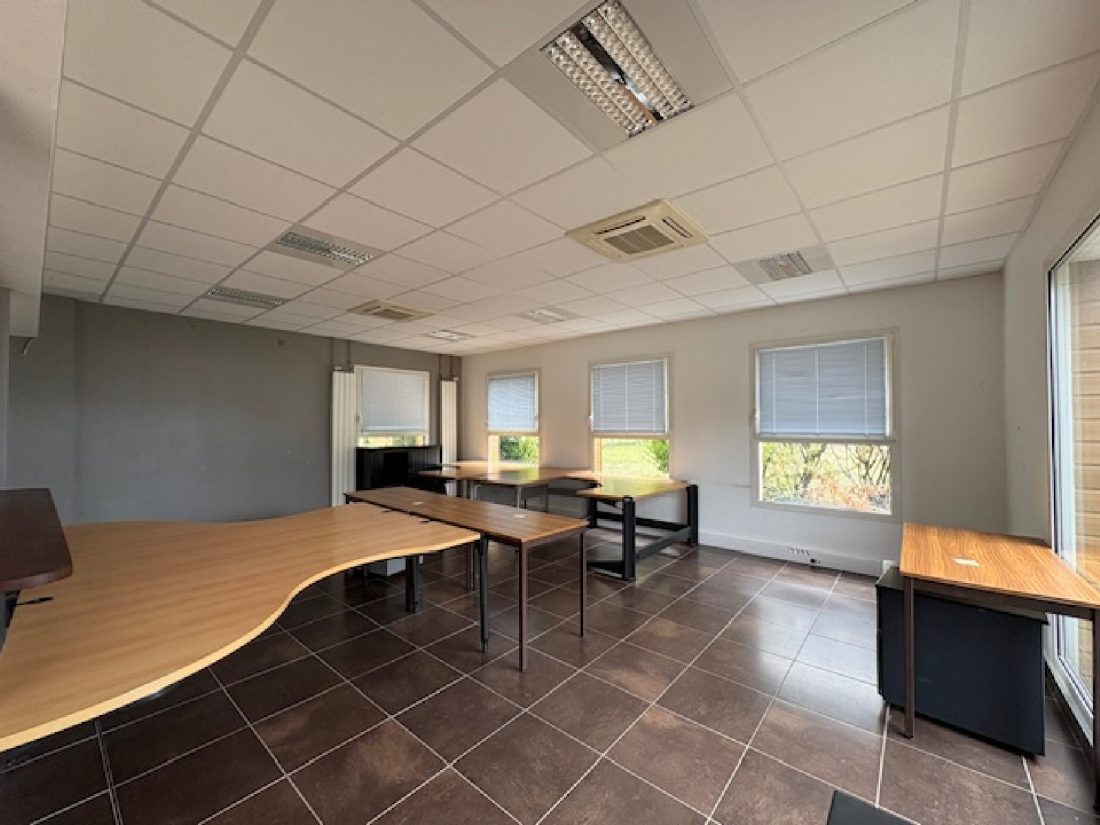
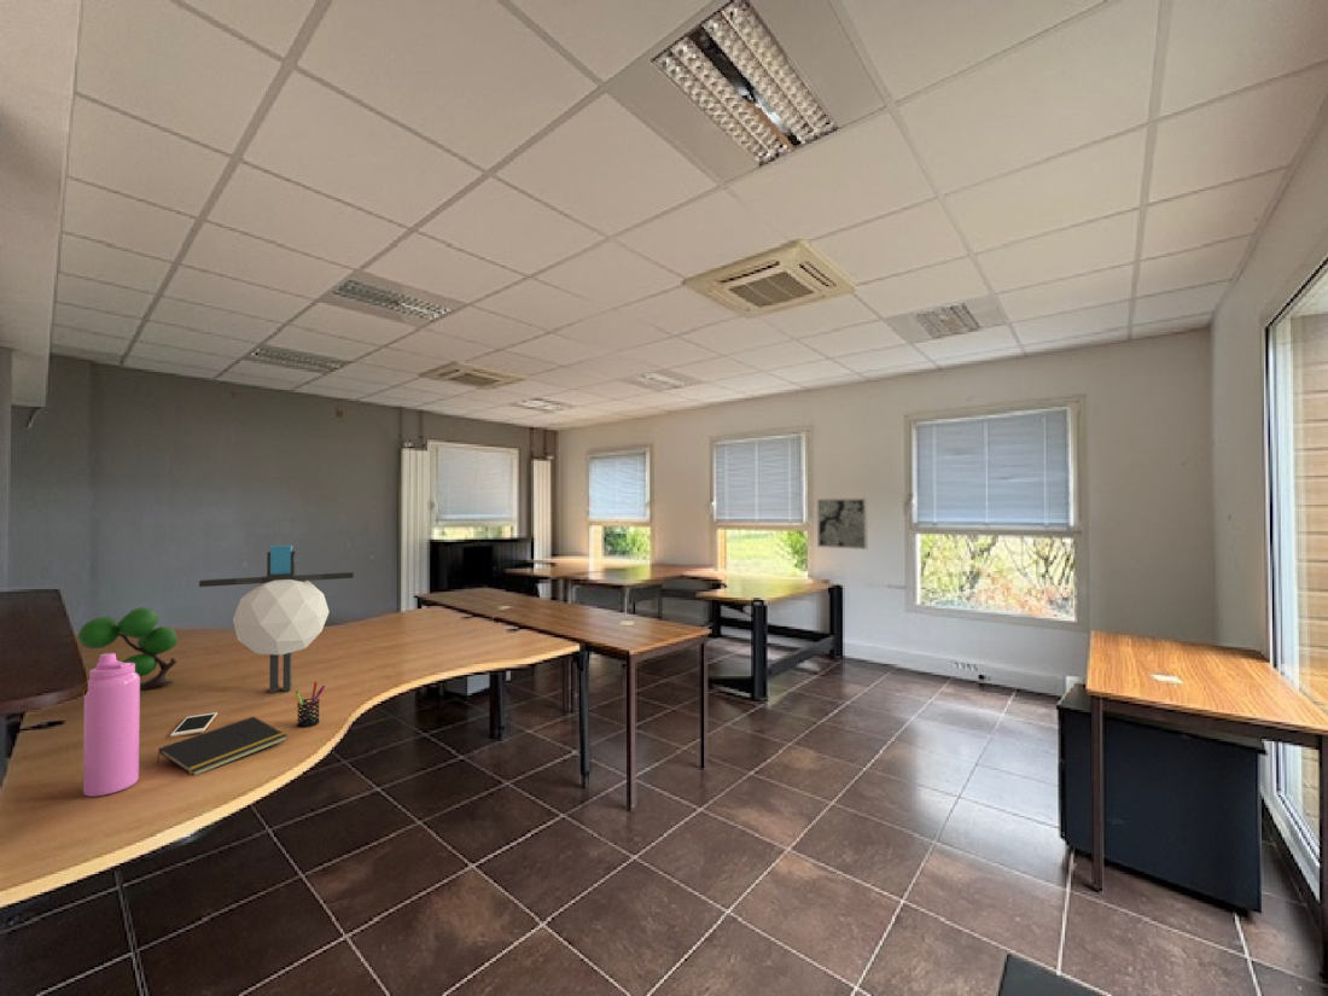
+ cell phone [169,711,219,738]
+ plant [77,606,179,691]
+ toy figurine [198,544,355,694]
+ water bottle [82,652,141,798]
+ wall art [816,497,869,551]
+ notepad [156,716,289,777]
+ pen holder [295,681,326,729]
